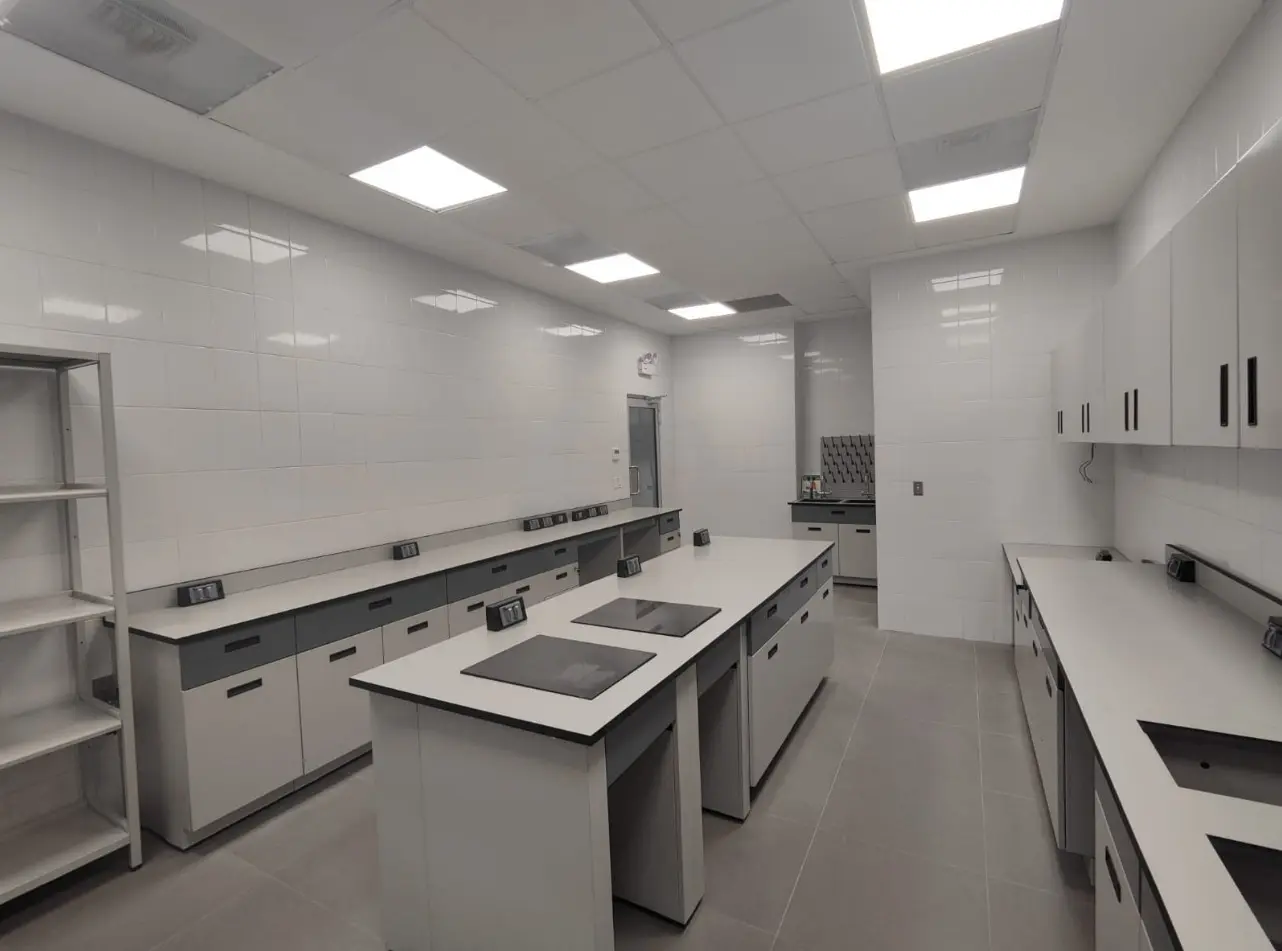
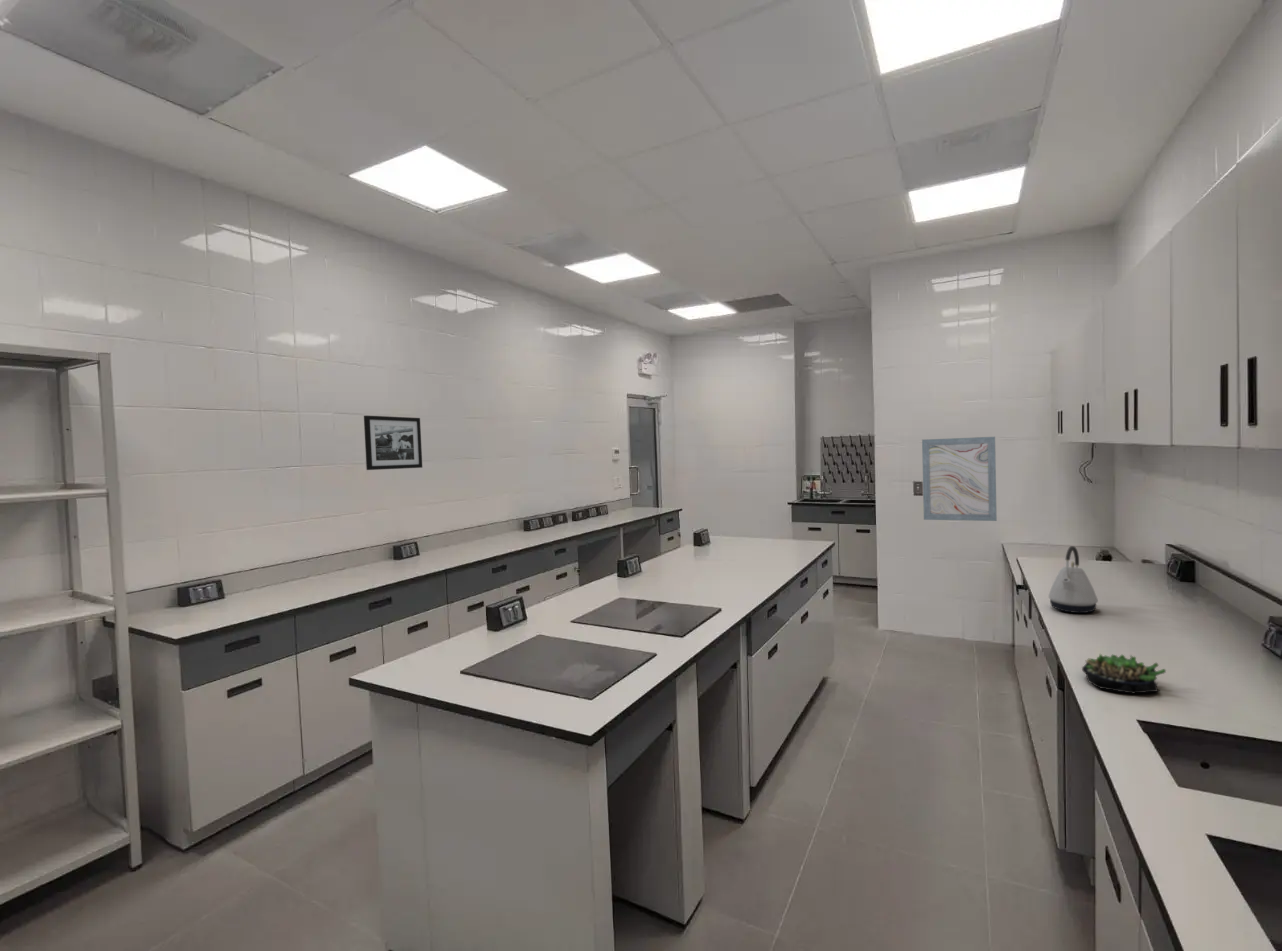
+ picture frame [363,414,423,471]
+ kettle [1048,545,1099,614]
+ succulent plant [1081,653,1167,695]
+ wall art [921,436,998,522]
